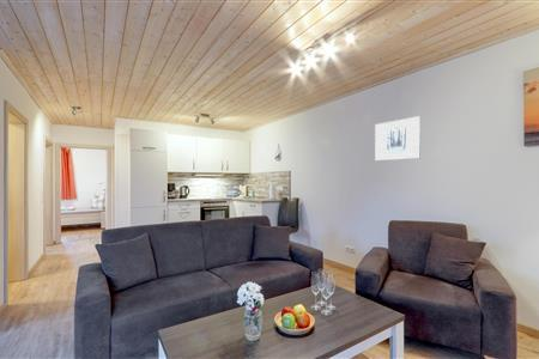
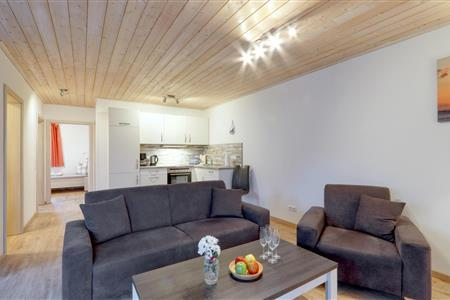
- wall art [374,115,422,163]
